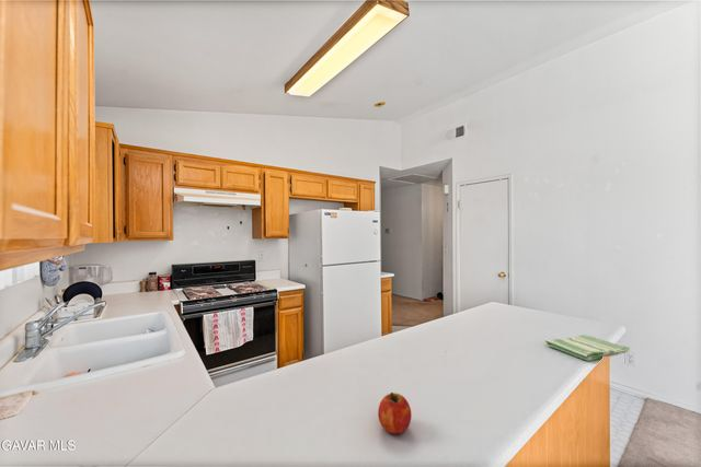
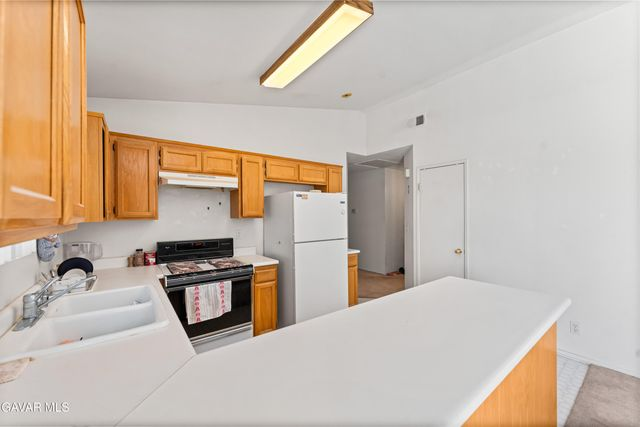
- dish towel [543,334,631,362]
- fruit [377,392,413,435]
